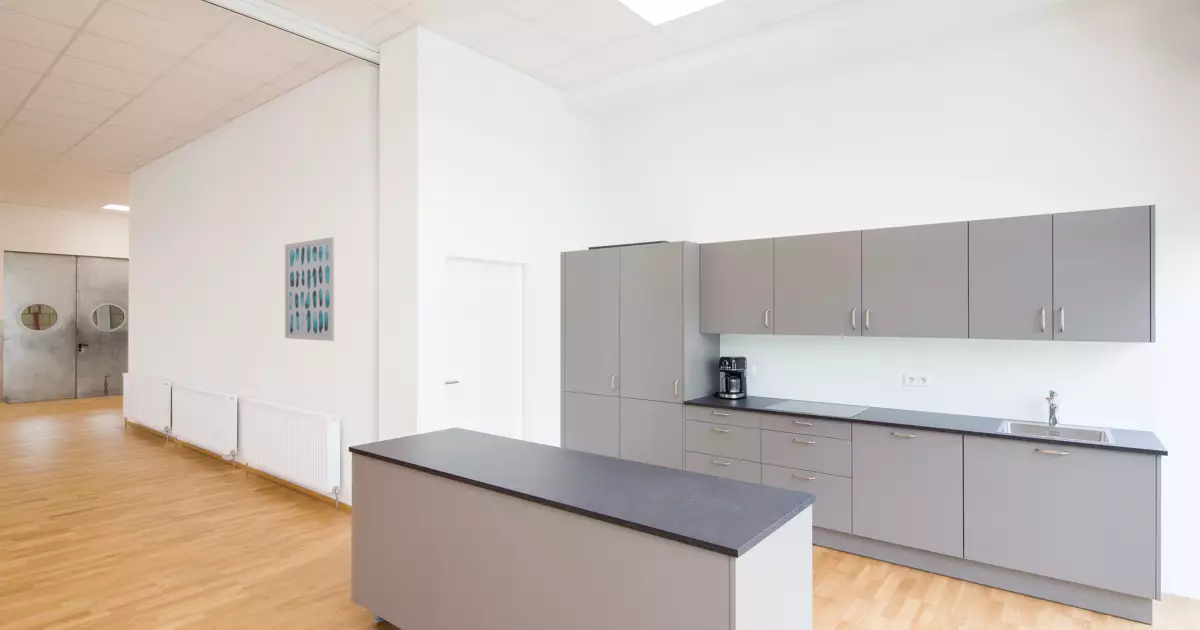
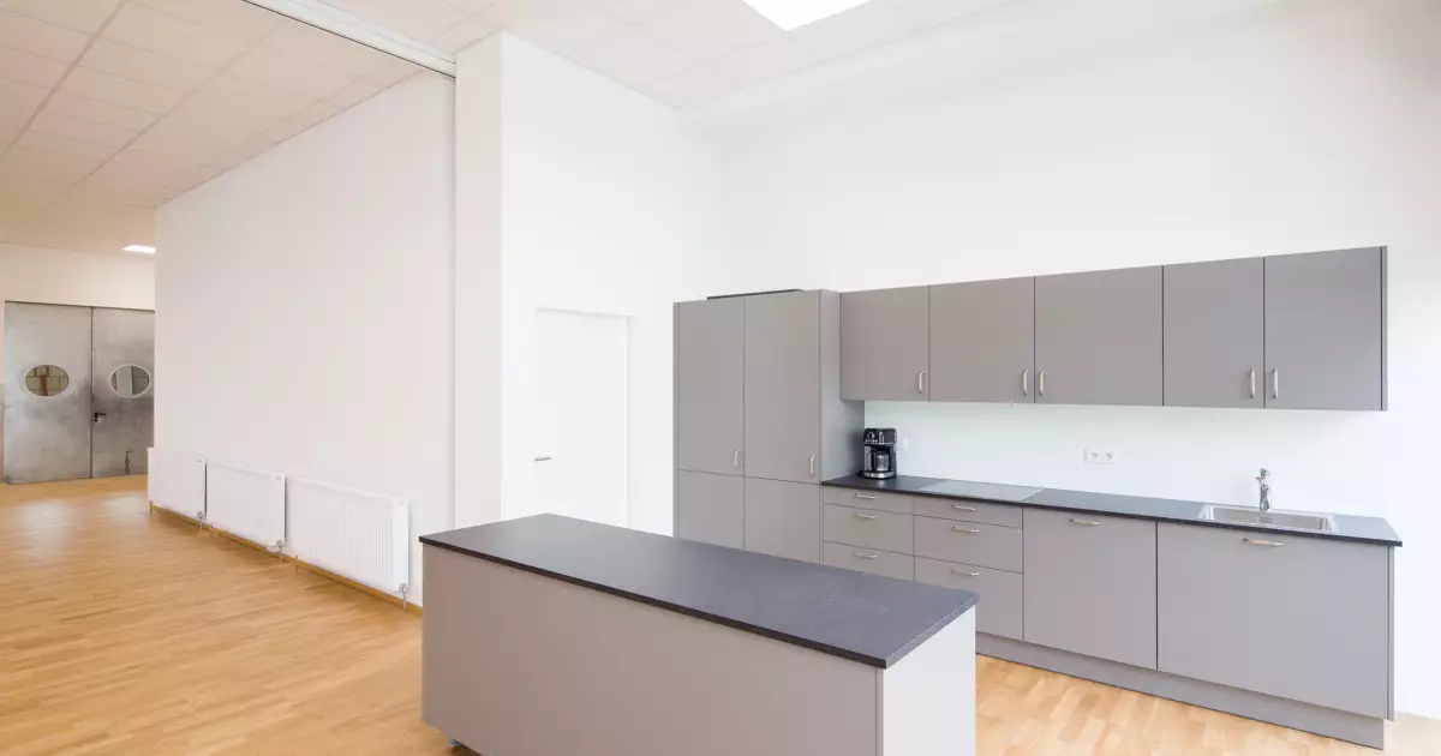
- wall art [284,236,335,342]
